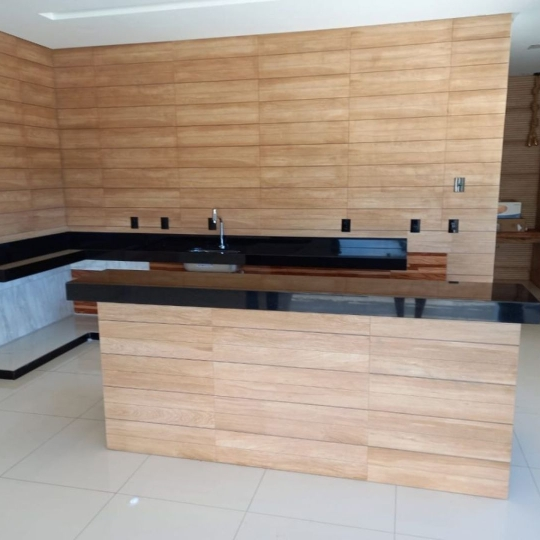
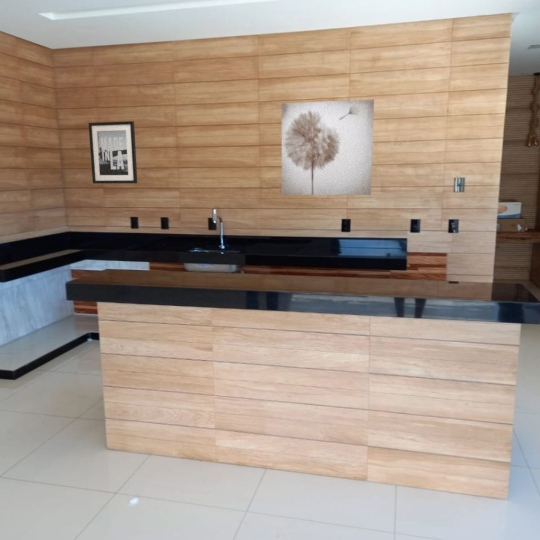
+ wall art [281,98,375,196]
+ wall art [88,120,138,184]
